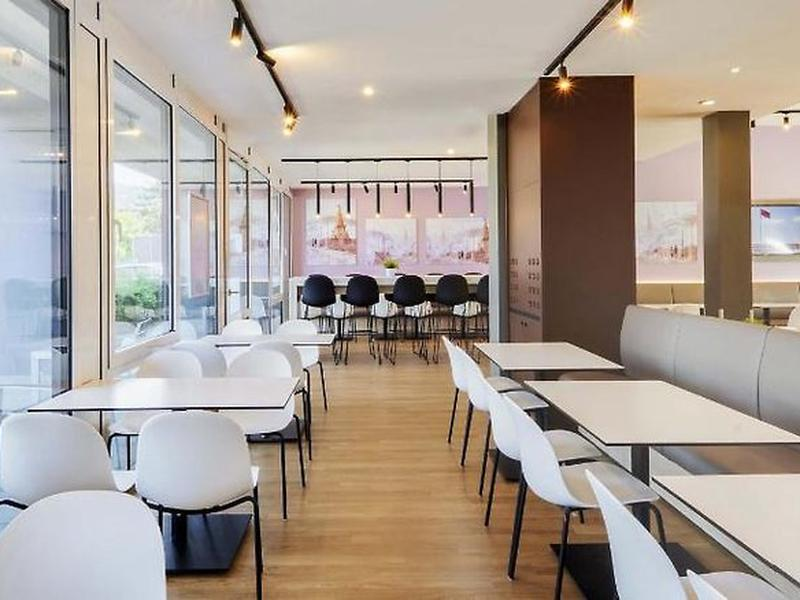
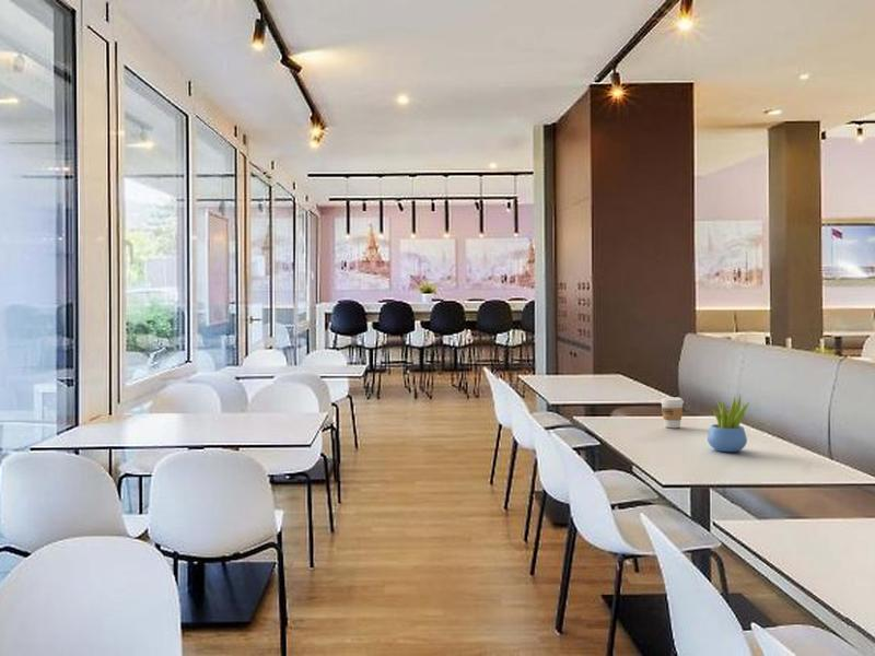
+ coffee cup [660,396,685,429]
+ succulent plant [707,394,751,453]
